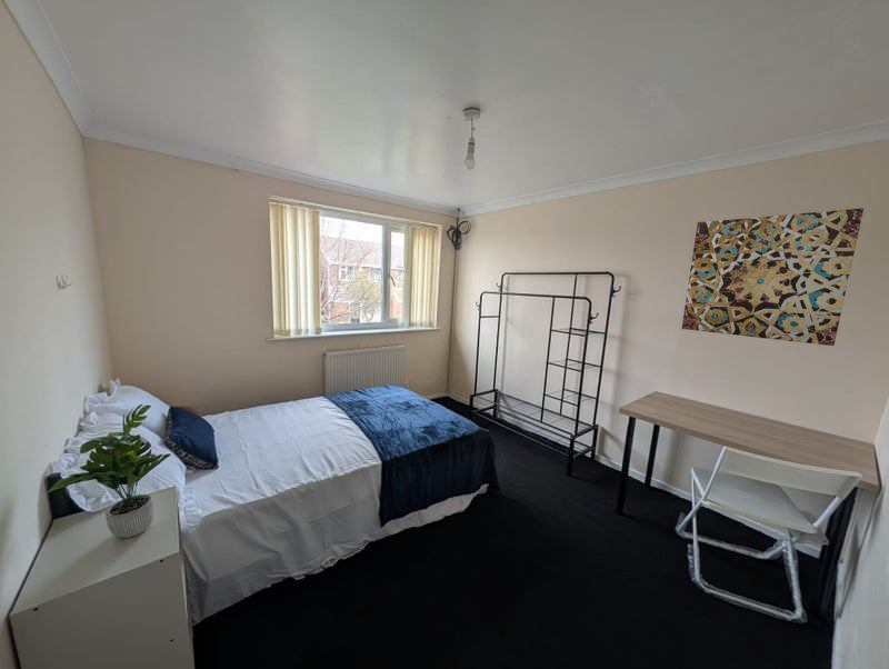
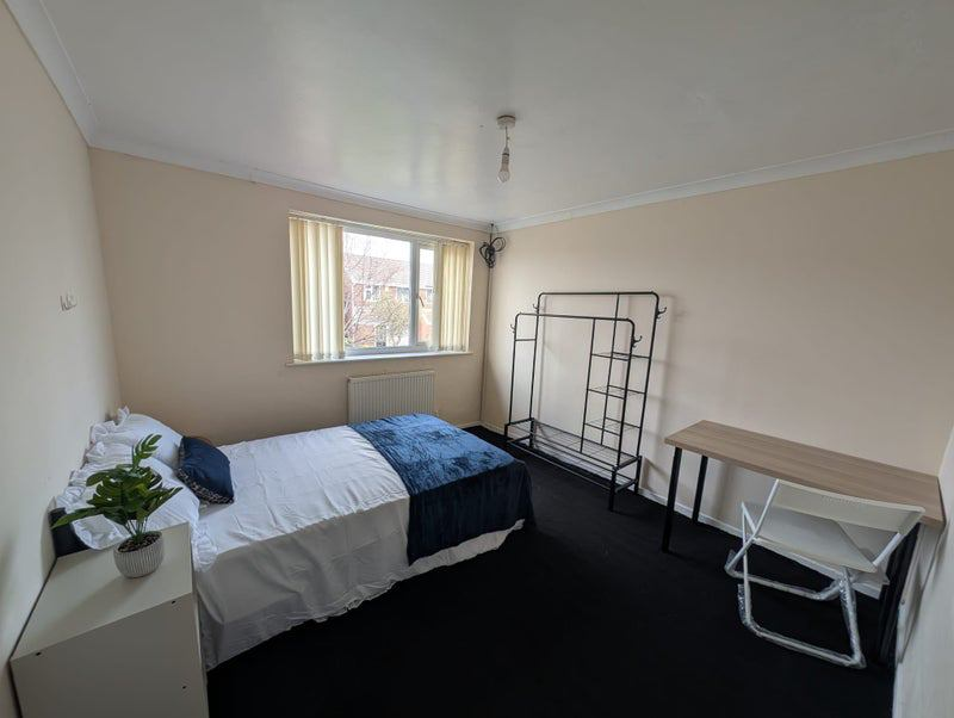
- wall art [680,207,865,347]
